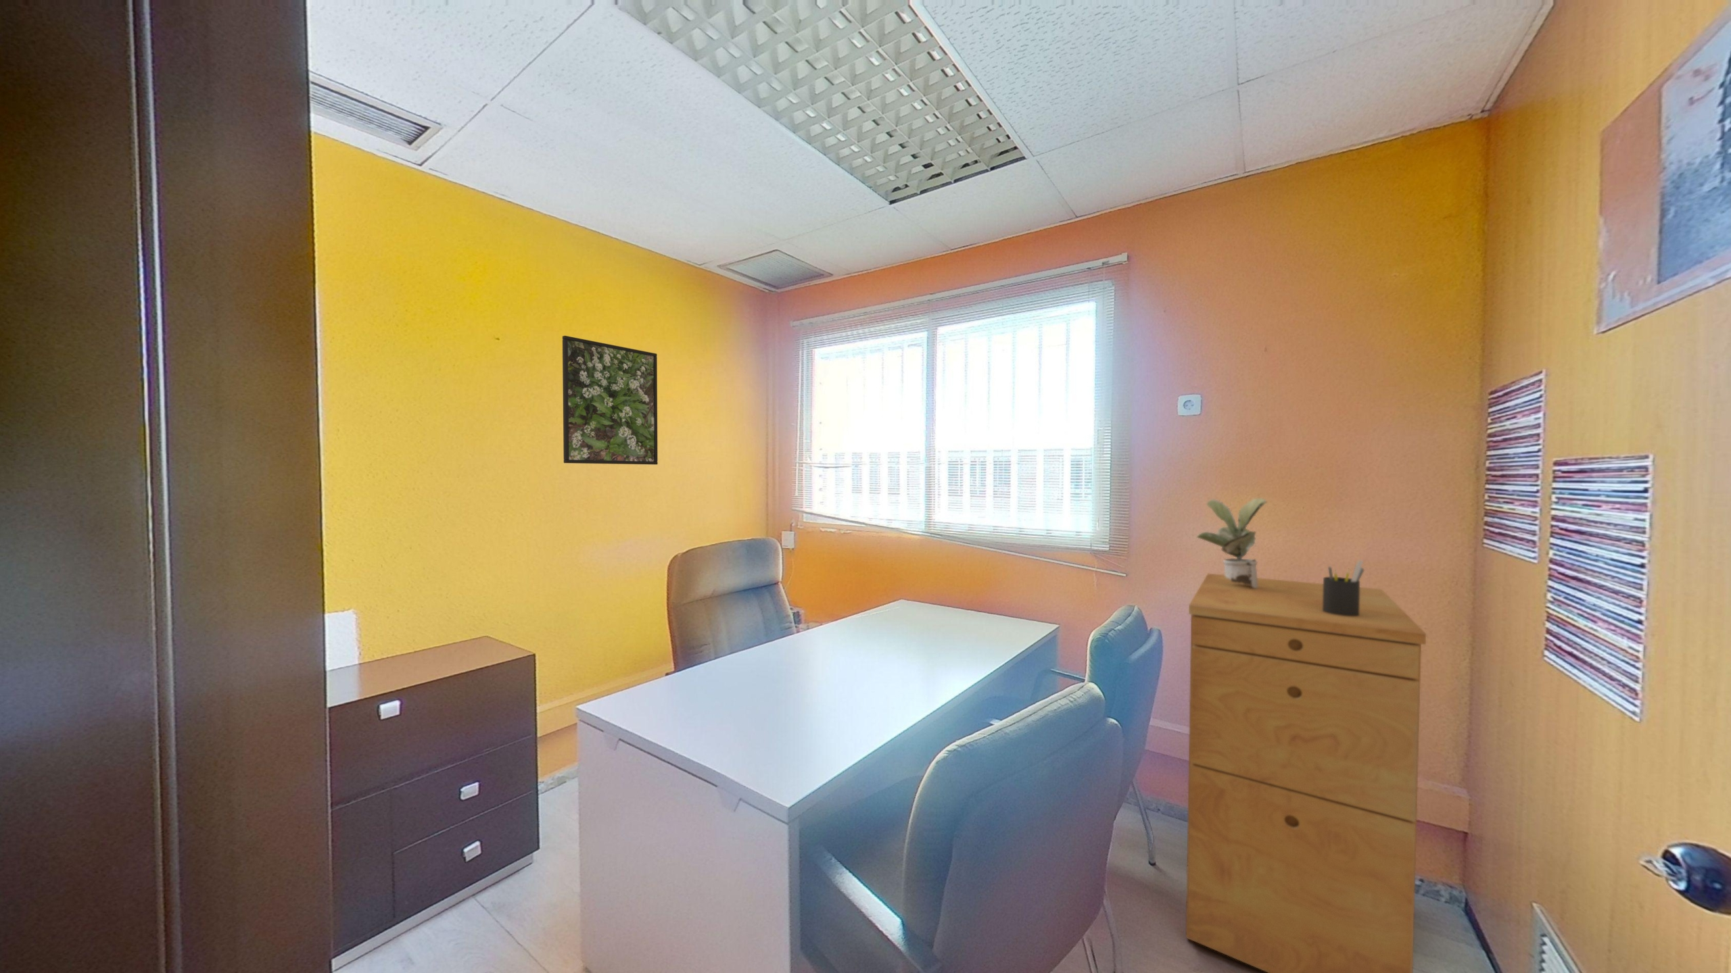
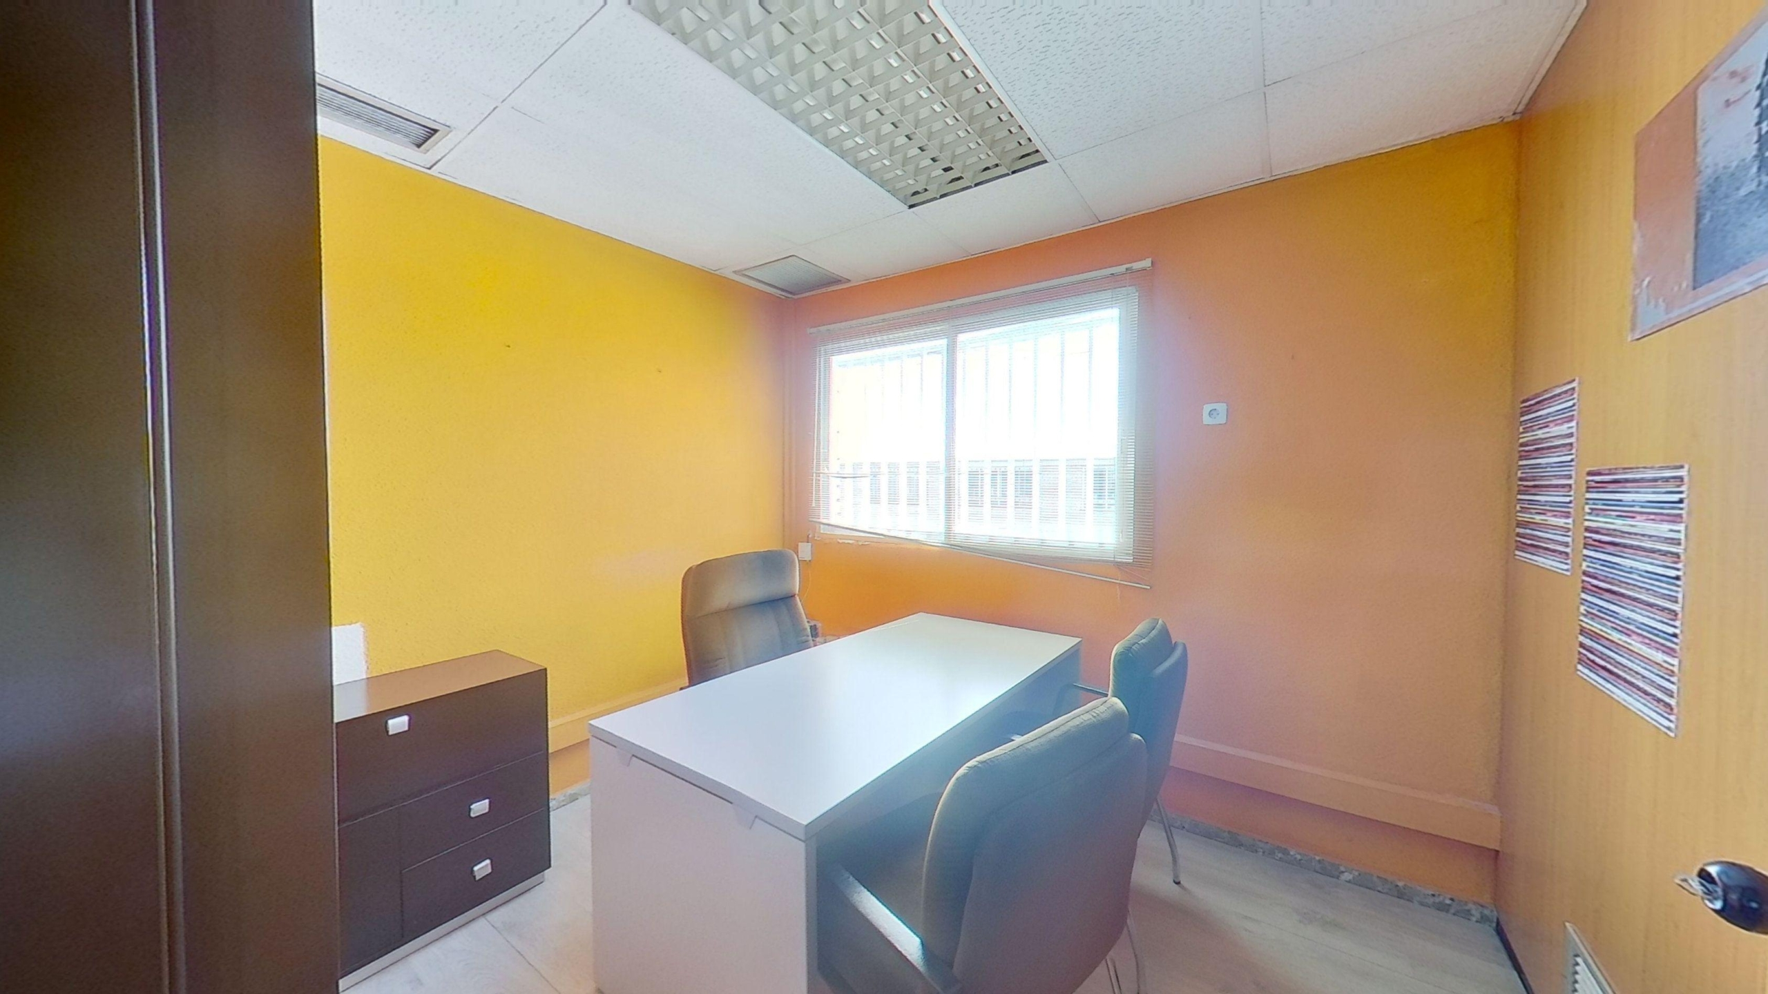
- pen holder [1322,560,1365,617]
- potted plant [1196,498,1267,588]
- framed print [562,335,659,466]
- filing cabinet [1185,573,1427,973]
